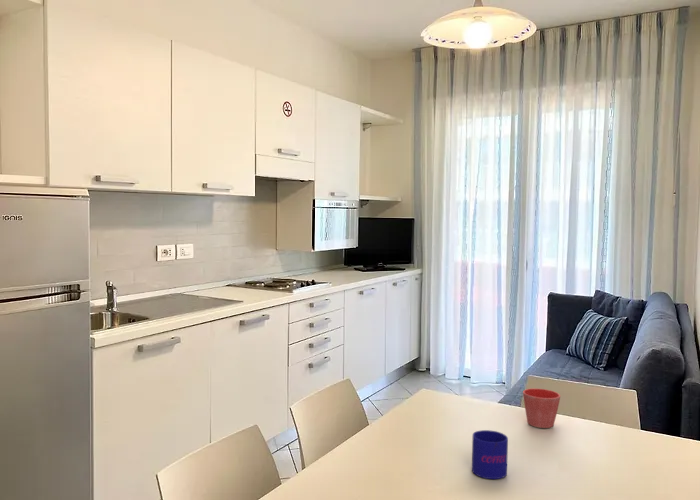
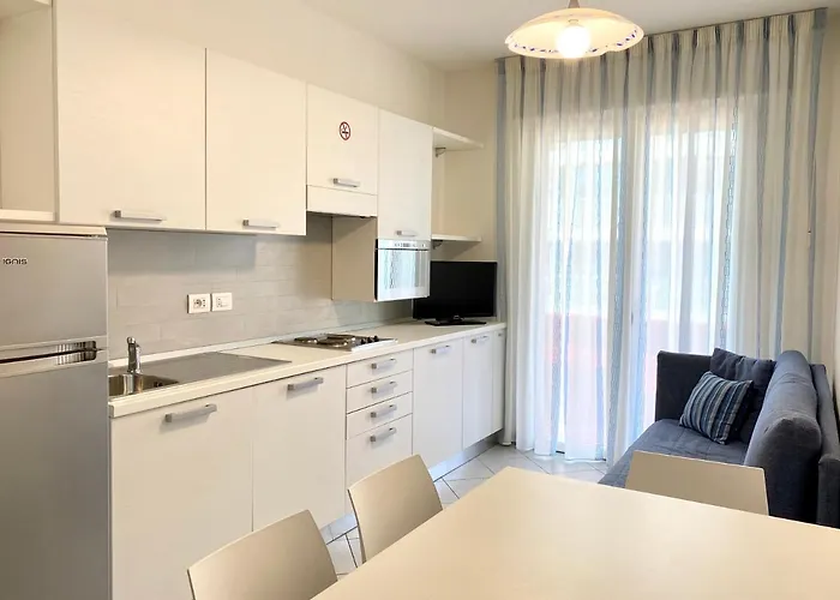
- flower pot [522,388,561,429]
- mug [471,429,509,480]
